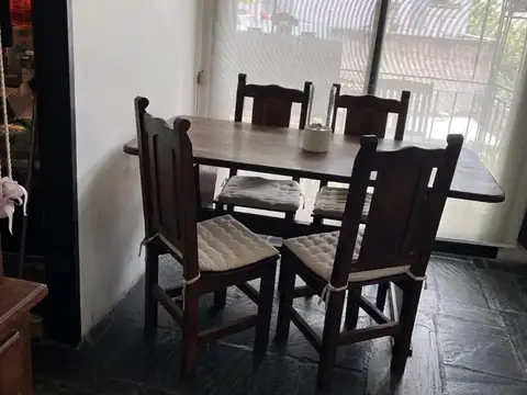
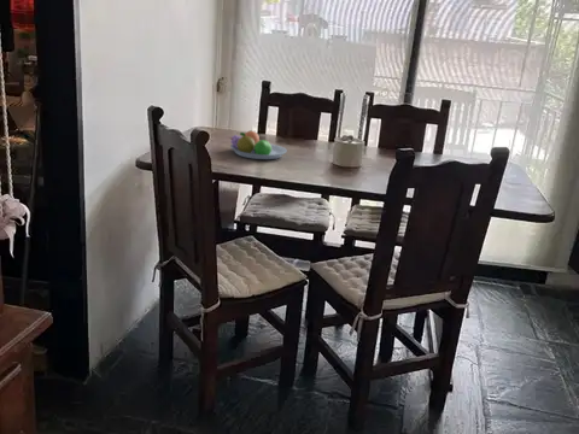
+ fruit bowl [229,129,288,160]
